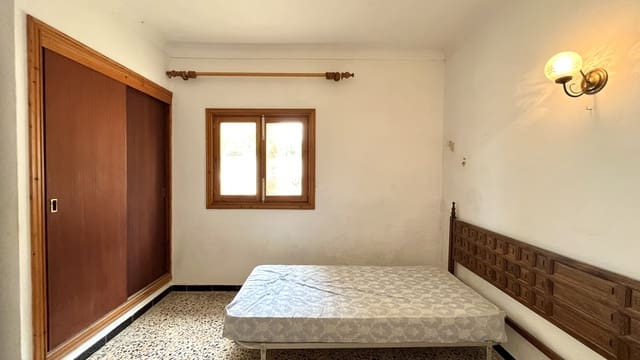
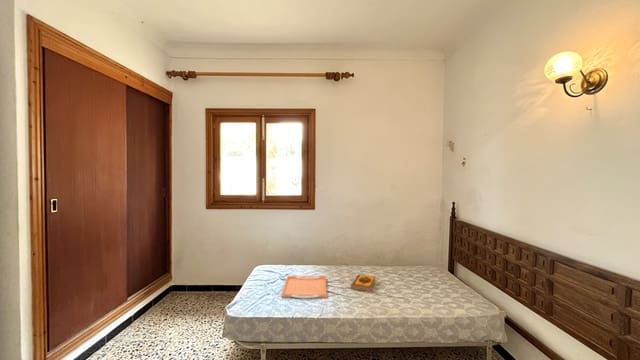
+ hardback book [350,273,376,293]
+ serving tray [281,275,328,299]
